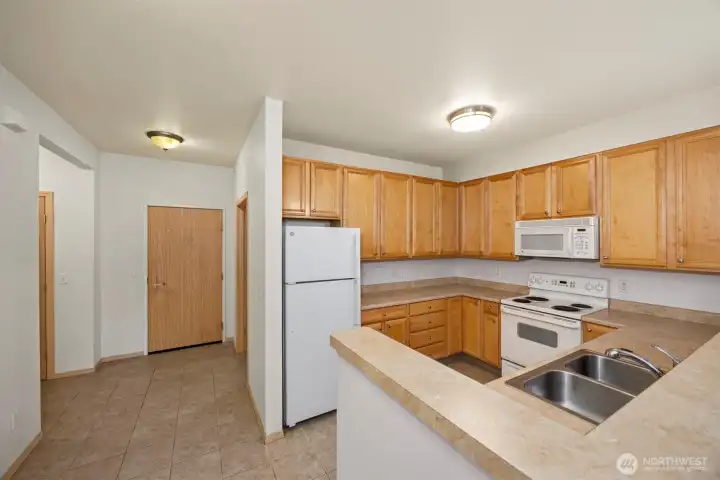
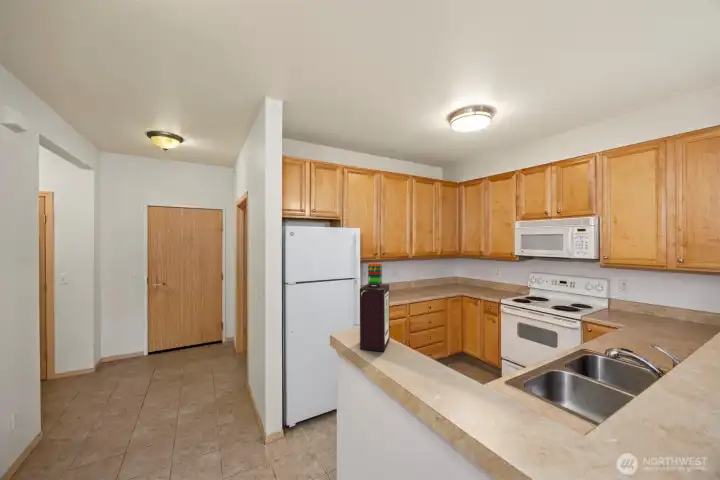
+ bottle [359,262,391,353]
